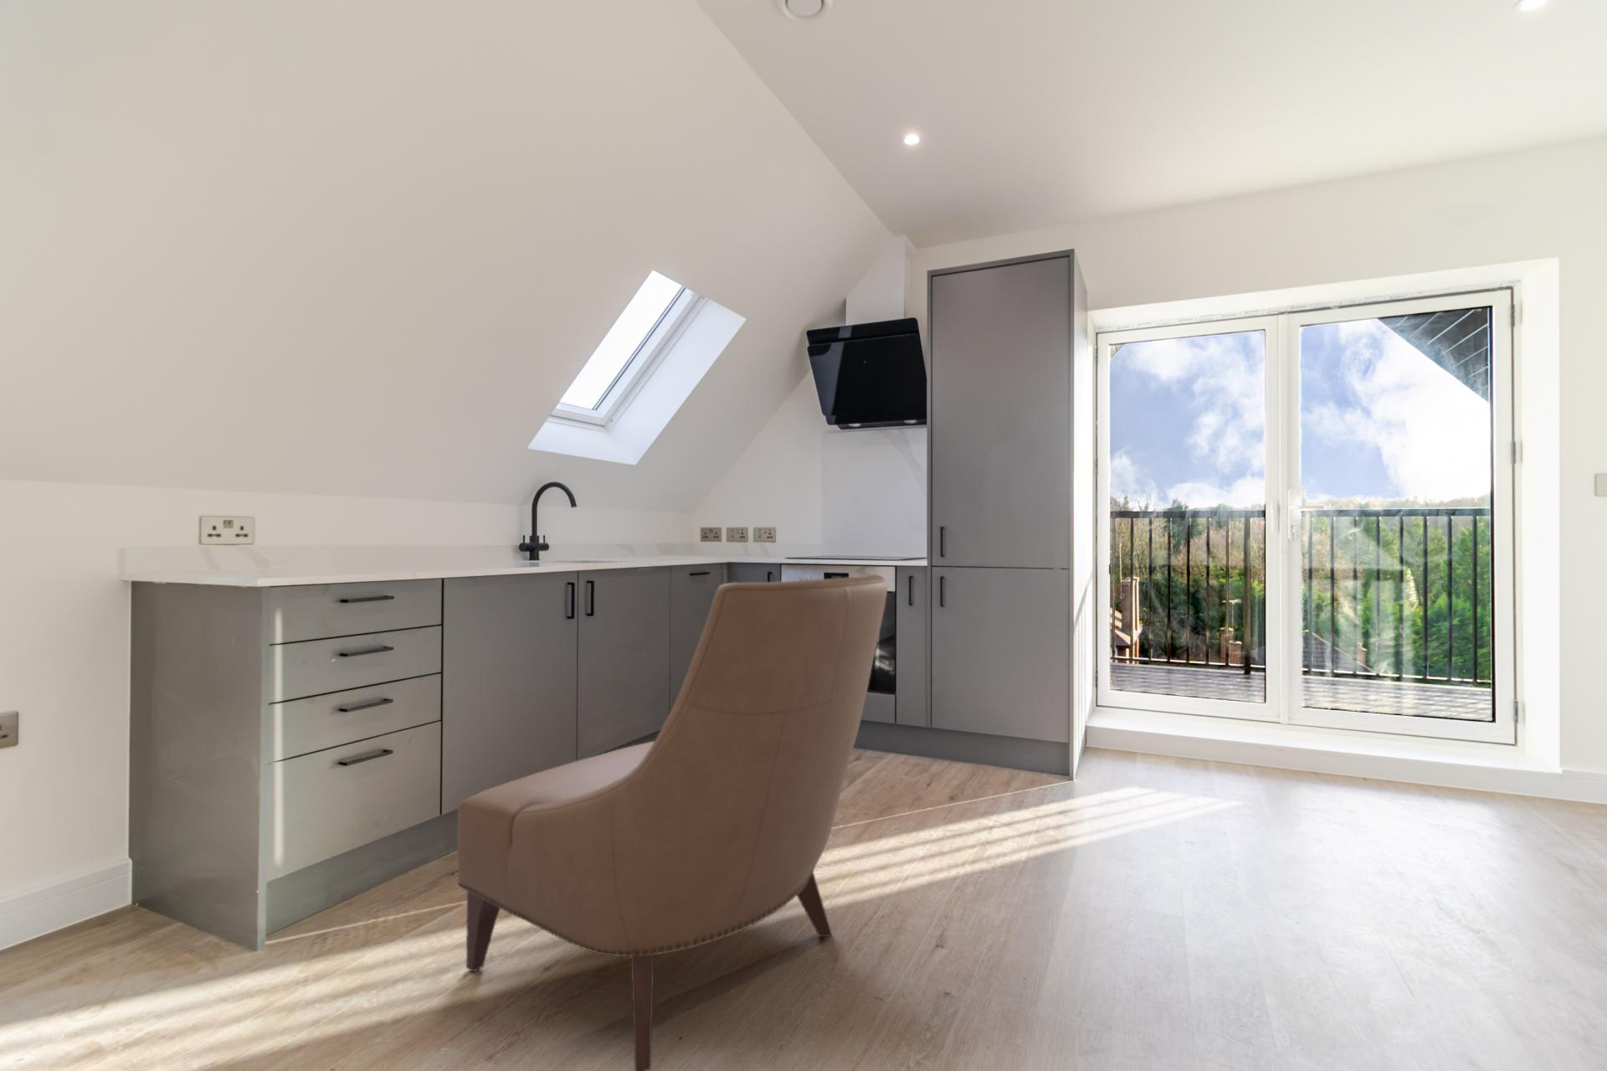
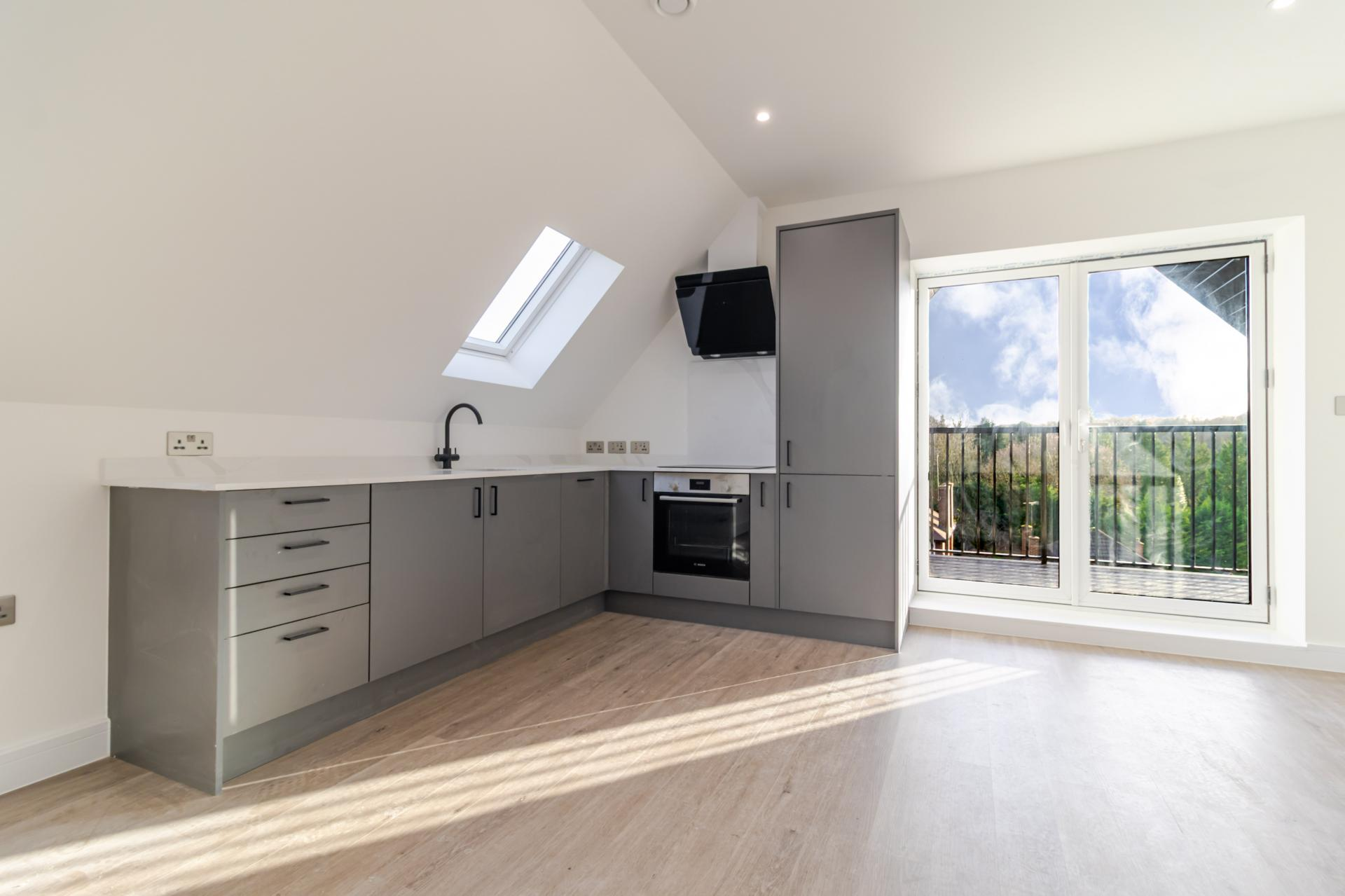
- chair [456,574,888,1071]
